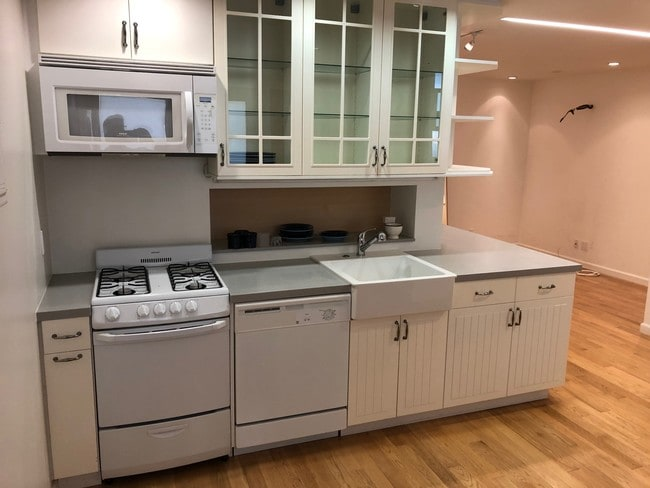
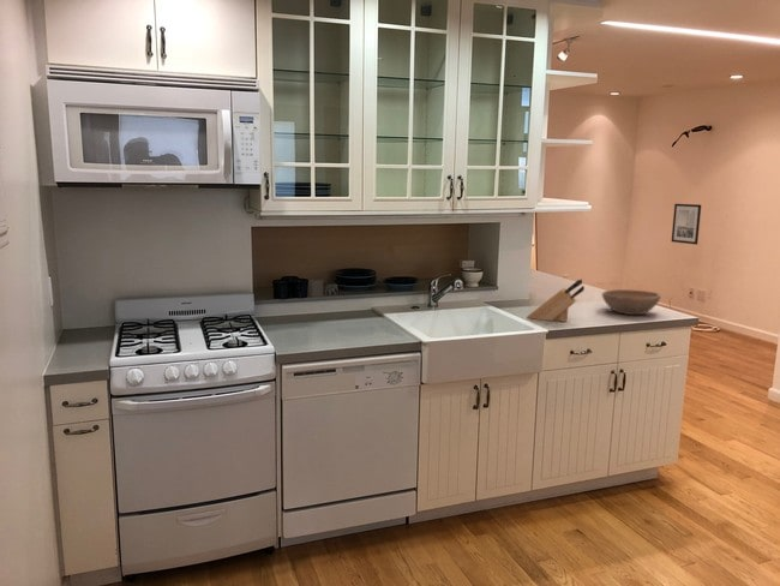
+ bowl [601,288,662,316]
+ wall art [671,203,702,246]
+ knife block [526,277,586,323]
